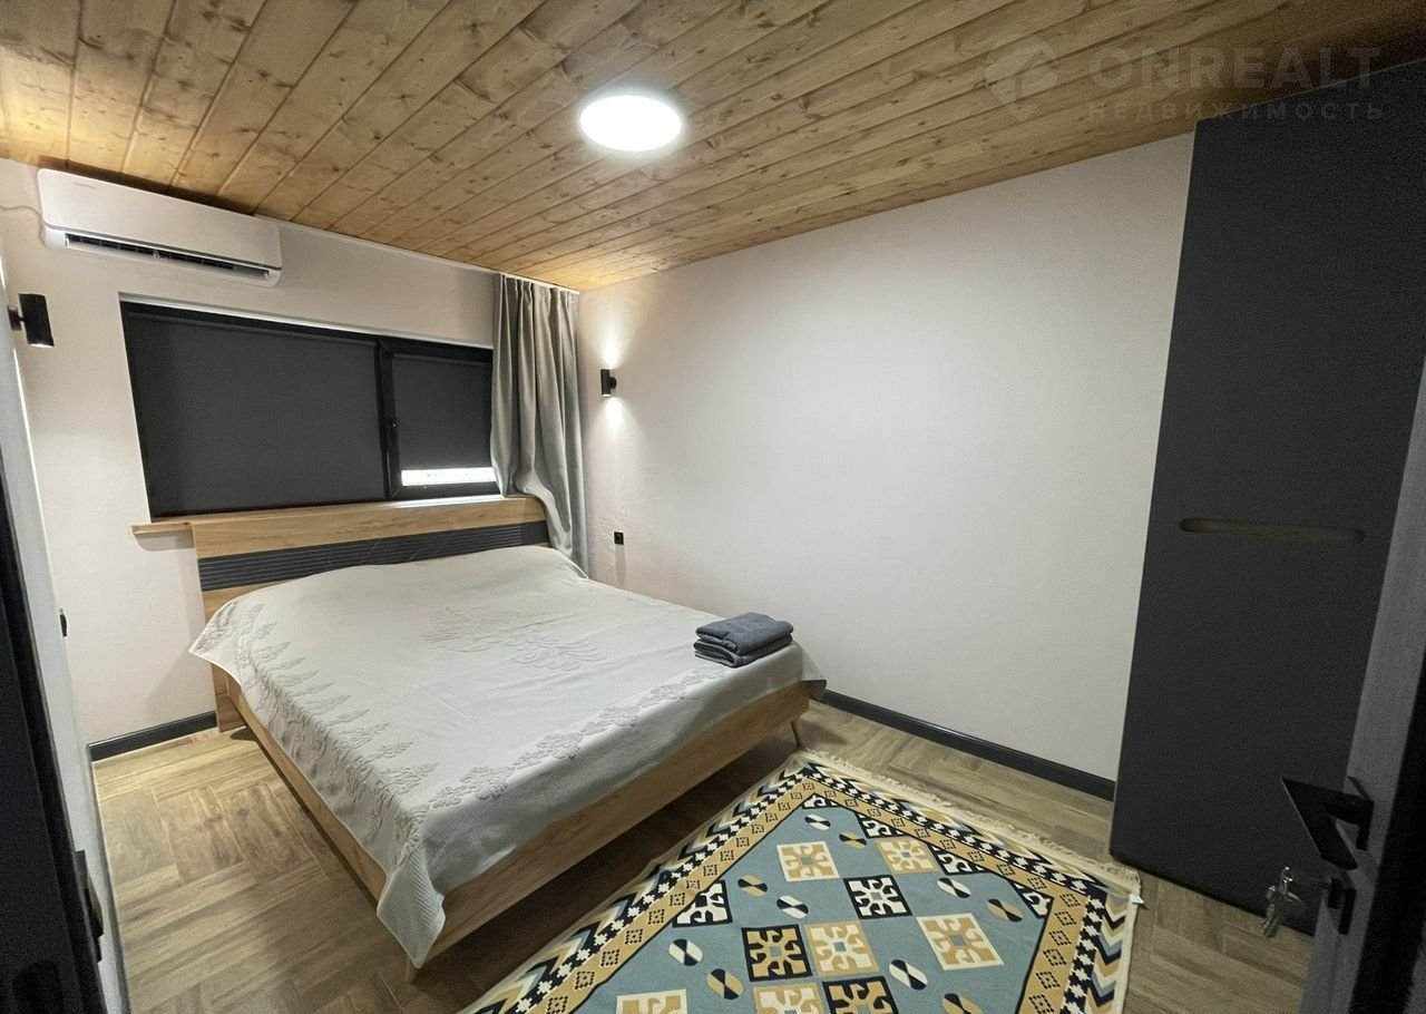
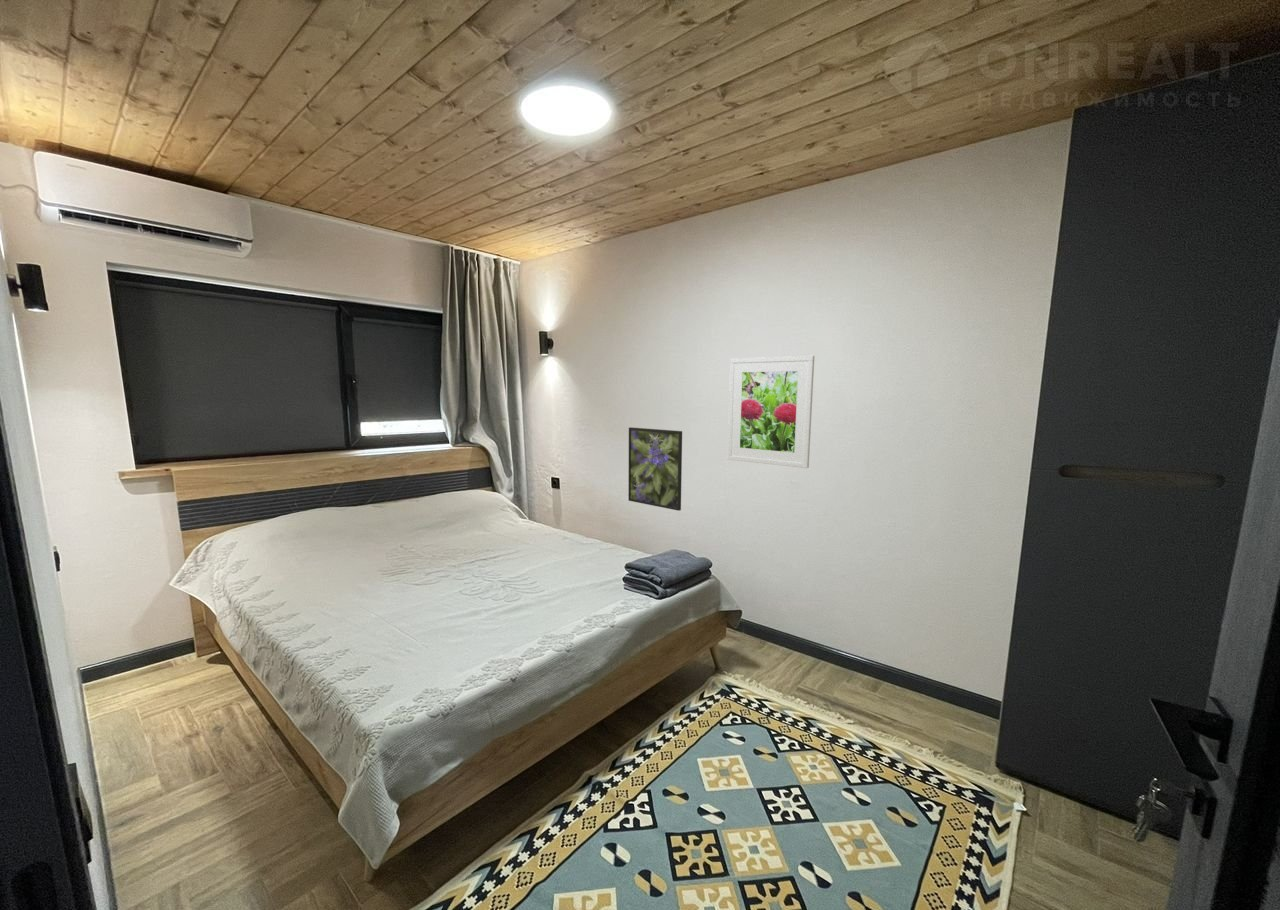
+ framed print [627,426,683,512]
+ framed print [727,355,815,469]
